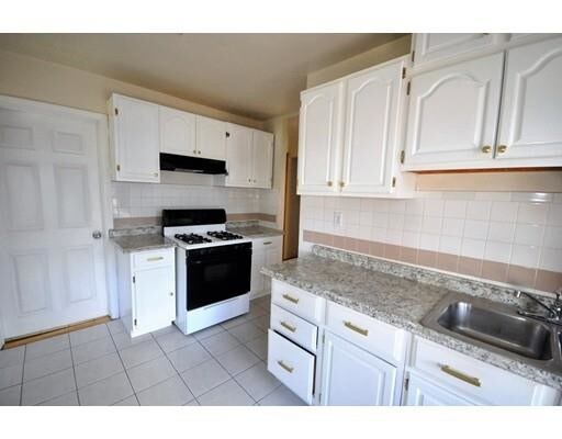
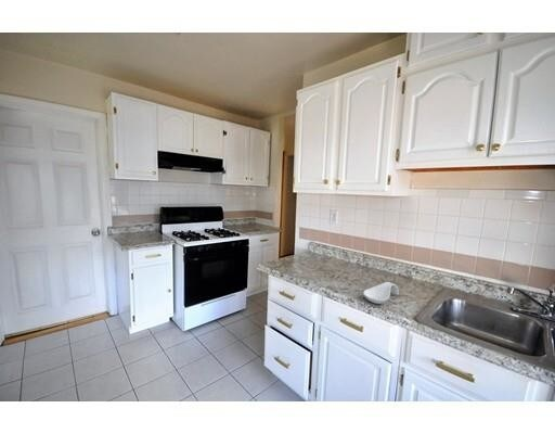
+ spoon rest [362,281,400,305]
